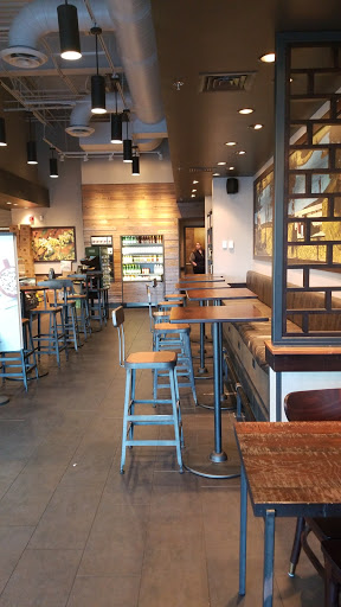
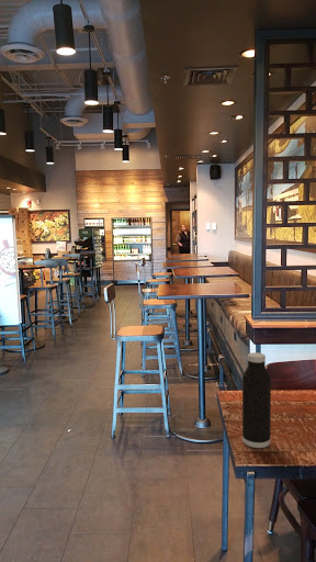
+ water bottle [241,351,272,449]
